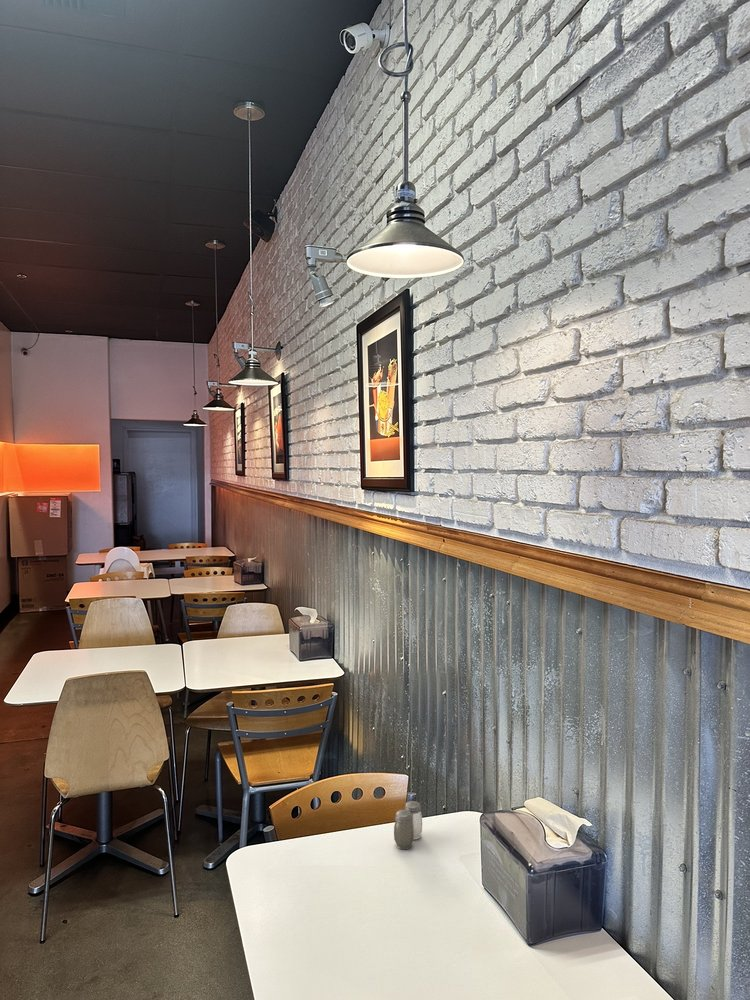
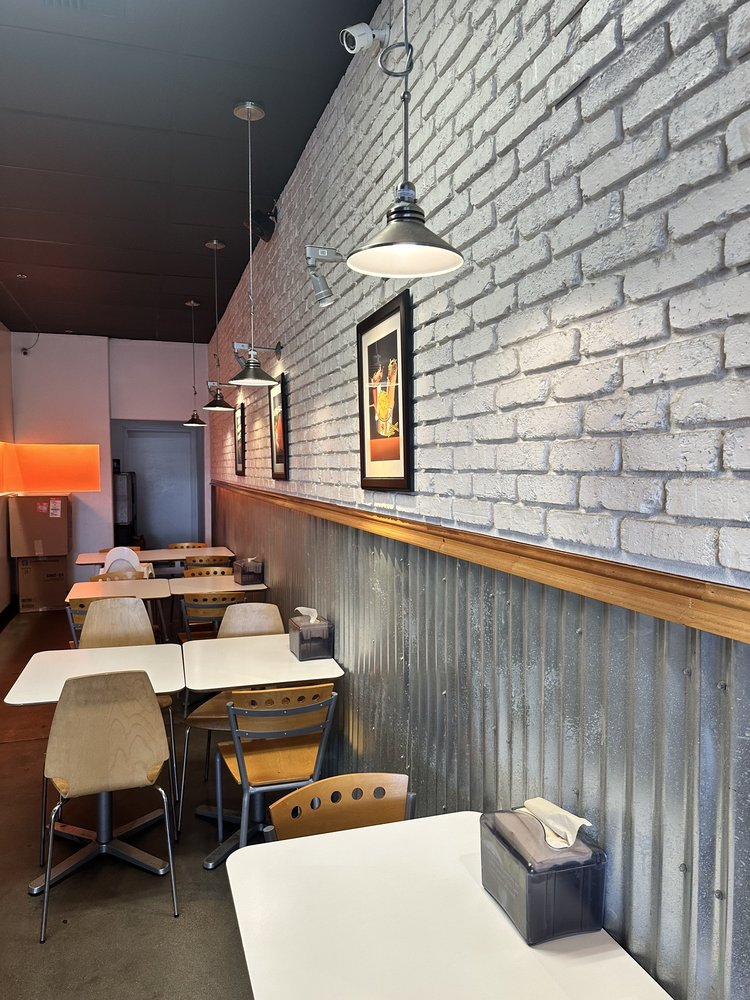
- salt and pepper shaker [393,800,423,850]
